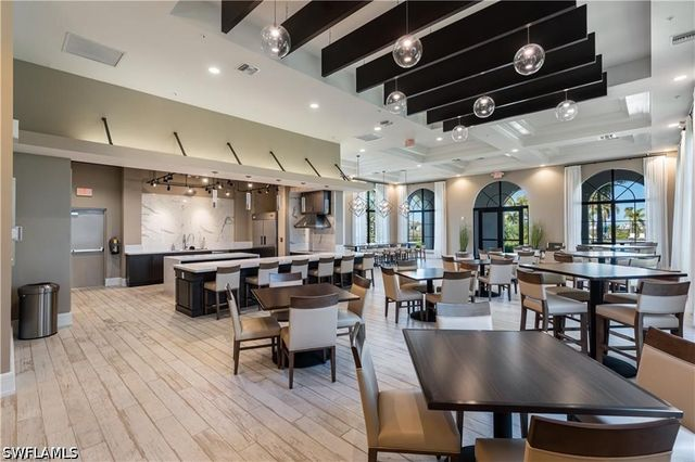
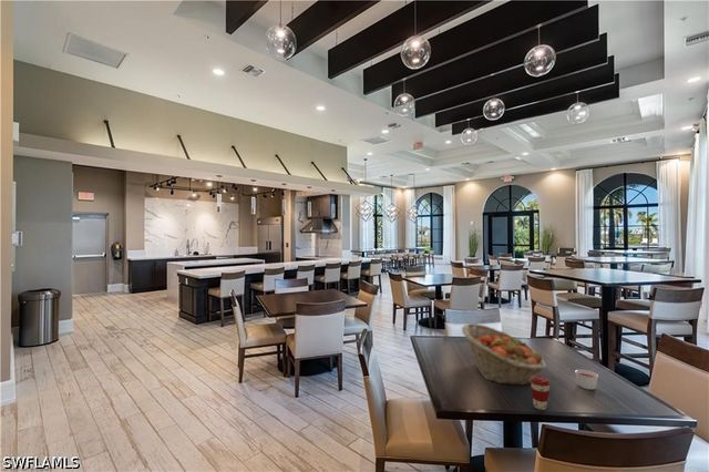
+ candle [574,369,599,391]
+ coffee cup [530,374,552,411]
+ fruit basket [461,322,547,387]
